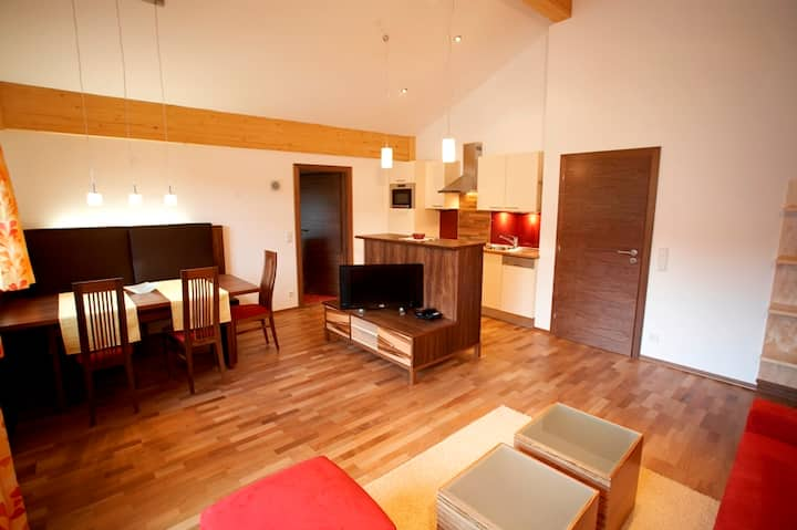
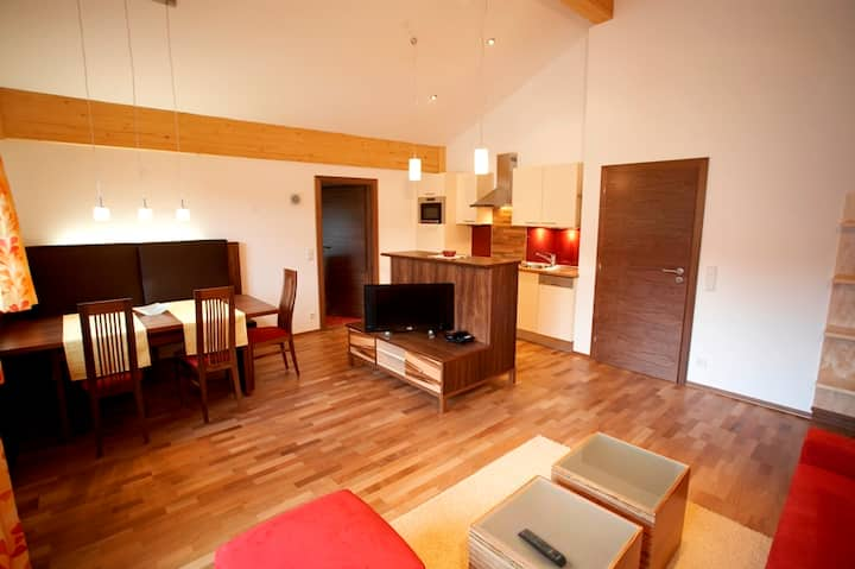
+ remote control [517,527,568,569]
